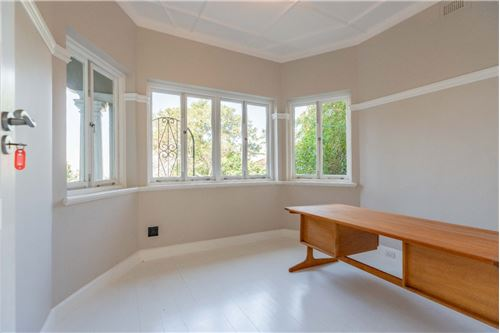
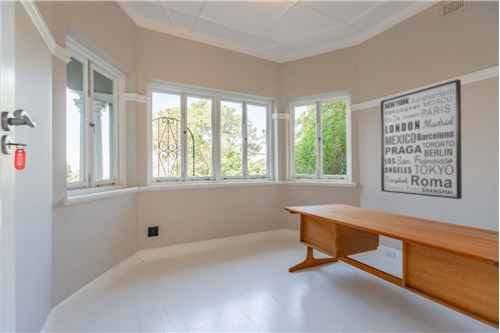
+ wall art [380,78,463,200]
